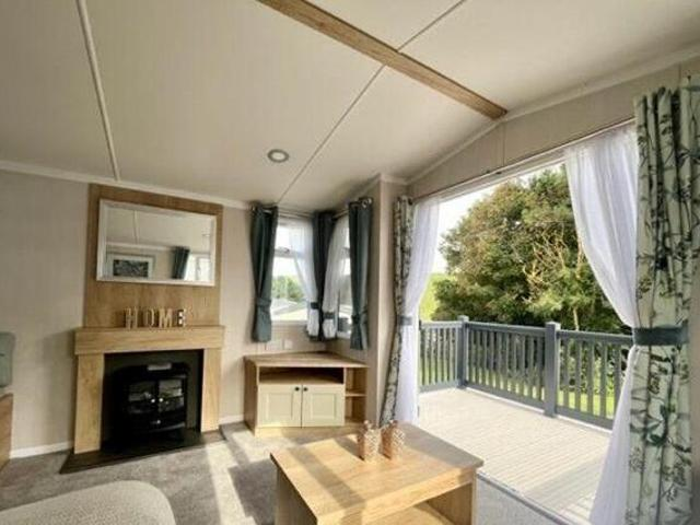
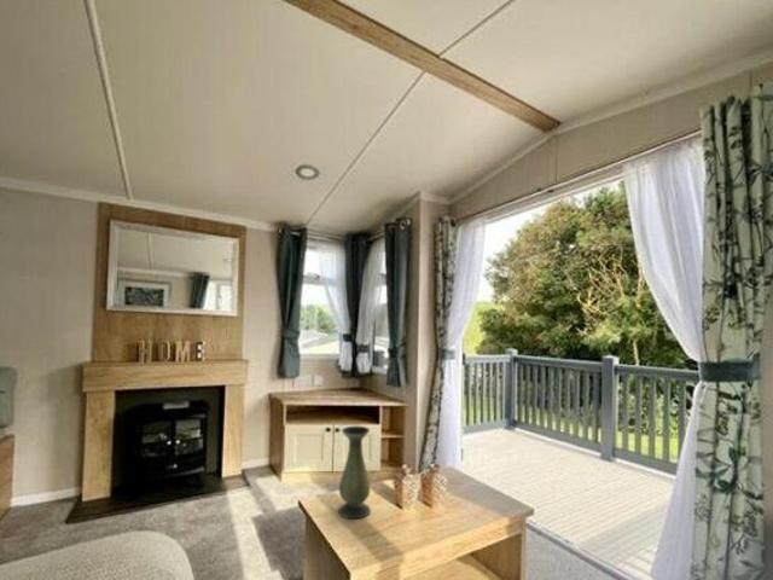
+ vase [337,425,372,521]
